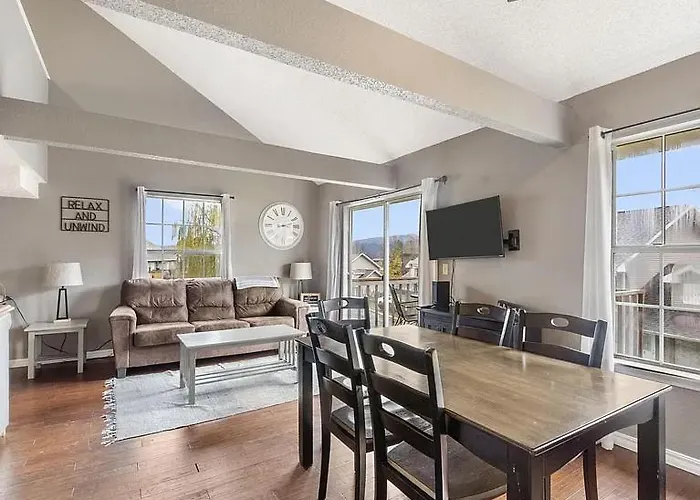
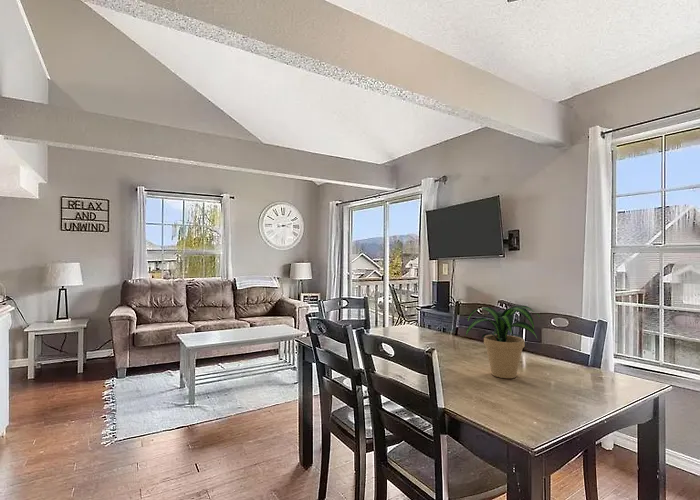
+ potted plant [465,304,541,379]
